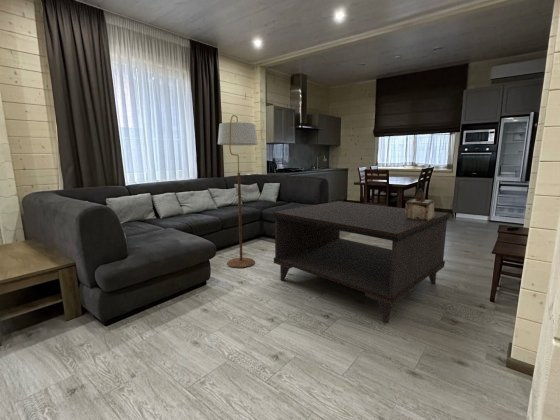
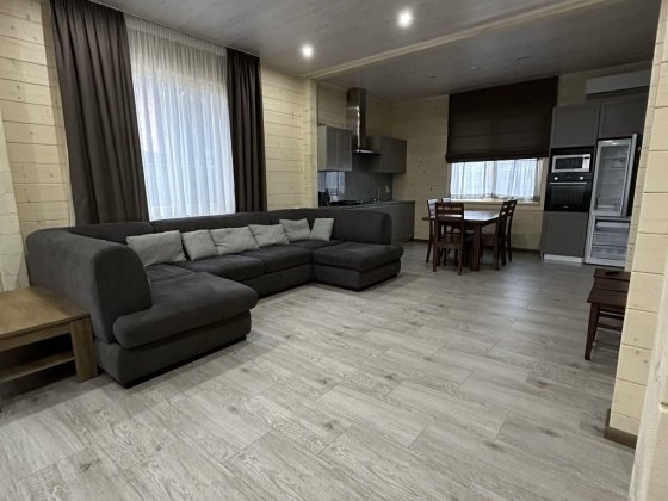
- decorative box [405,188,436,221]
- coffee table [272,200,450,324]
- floor lamp [217,114,259,269]
